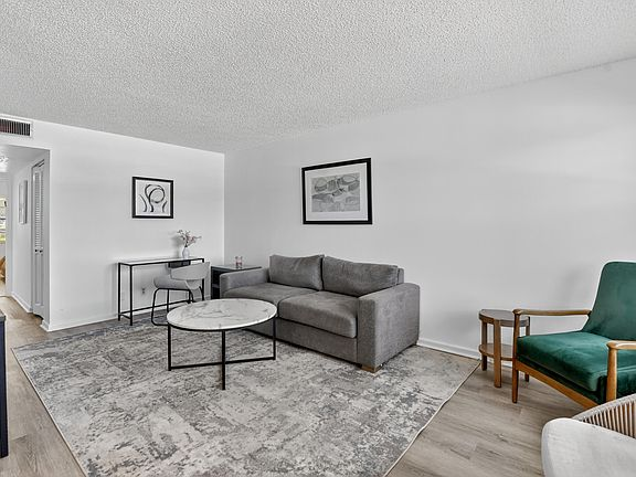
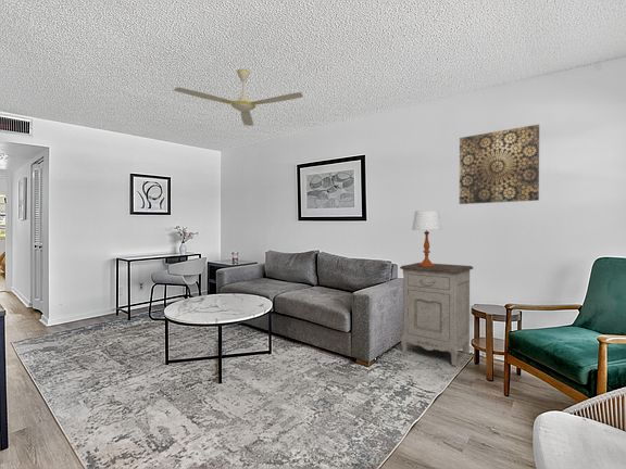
+ ceiling fan [173,67,304,127]
+ wall art [459,124,540,205]
+ nightstand [399,262,474,367]
+ table lamp [411,210,442,267]
